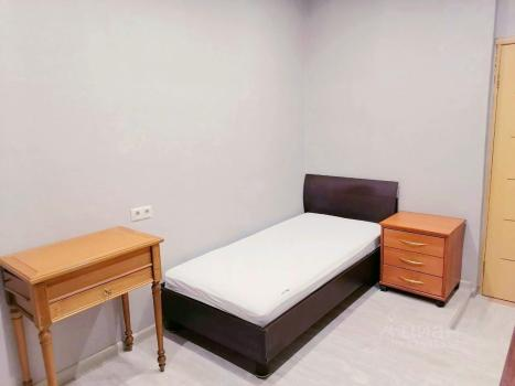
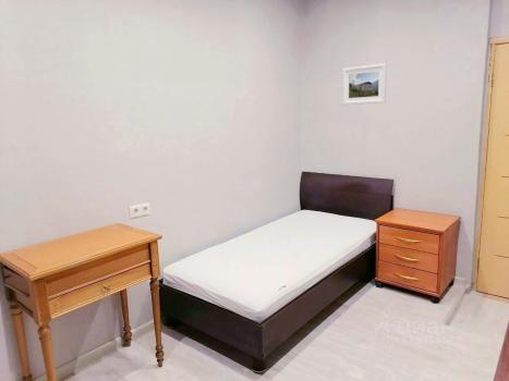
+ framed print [342,62,388,106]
